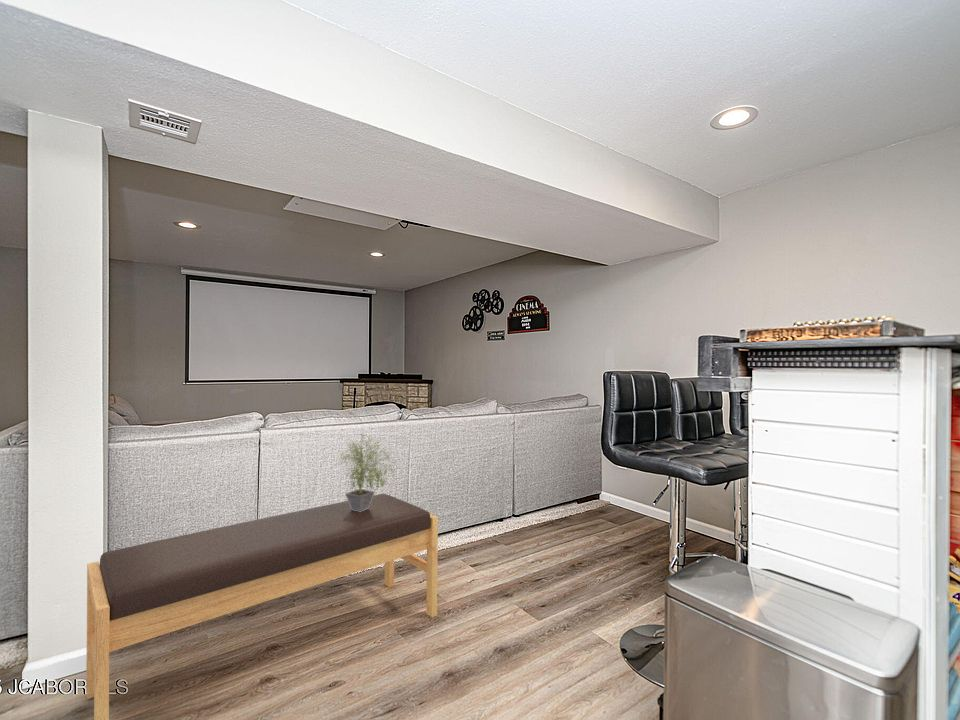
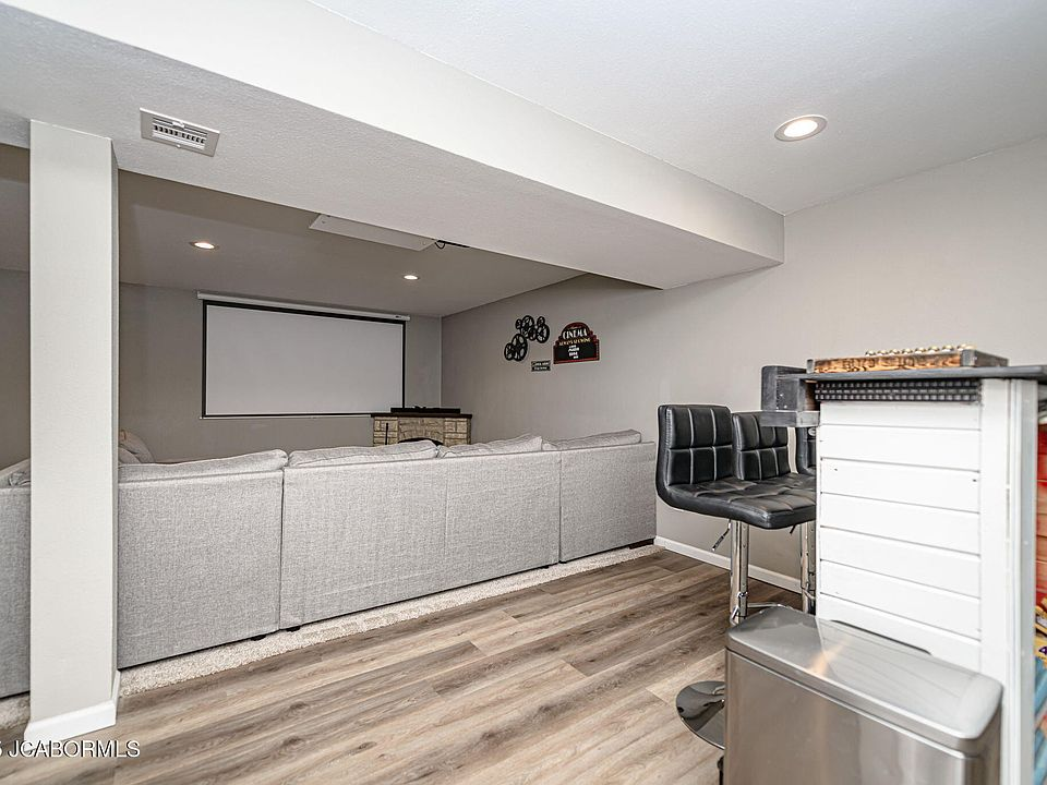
- potted plant [334,434,396,512]
- bench [85,493,439,720]
